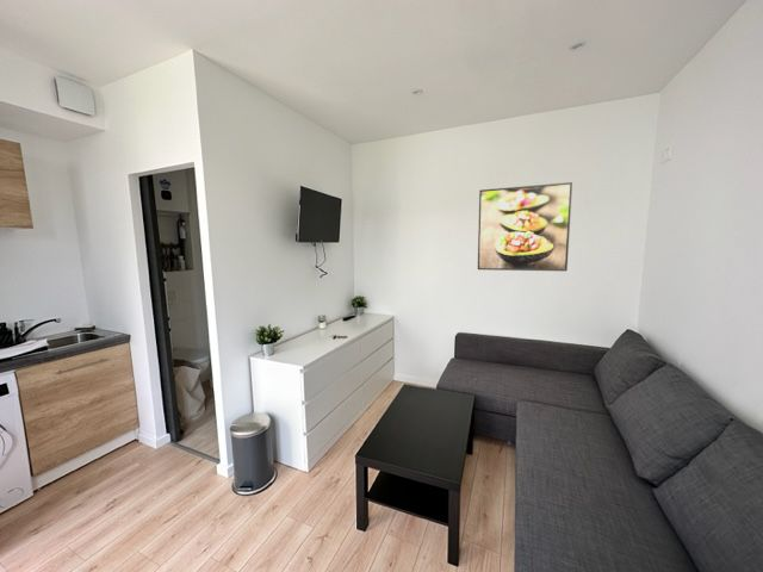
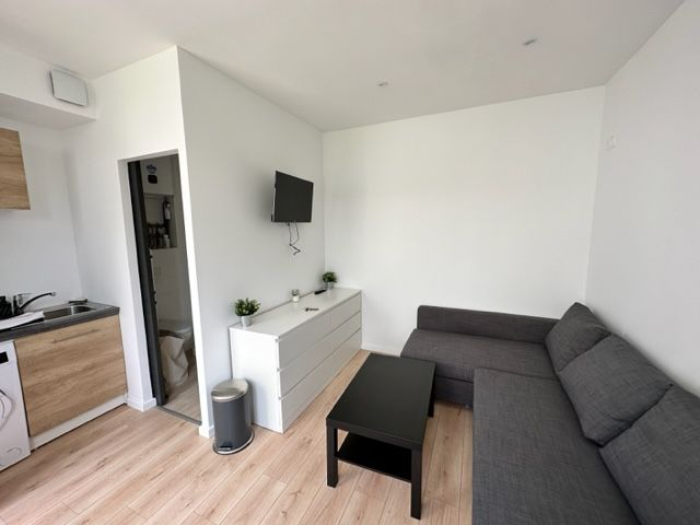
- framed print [477,181,573,272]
